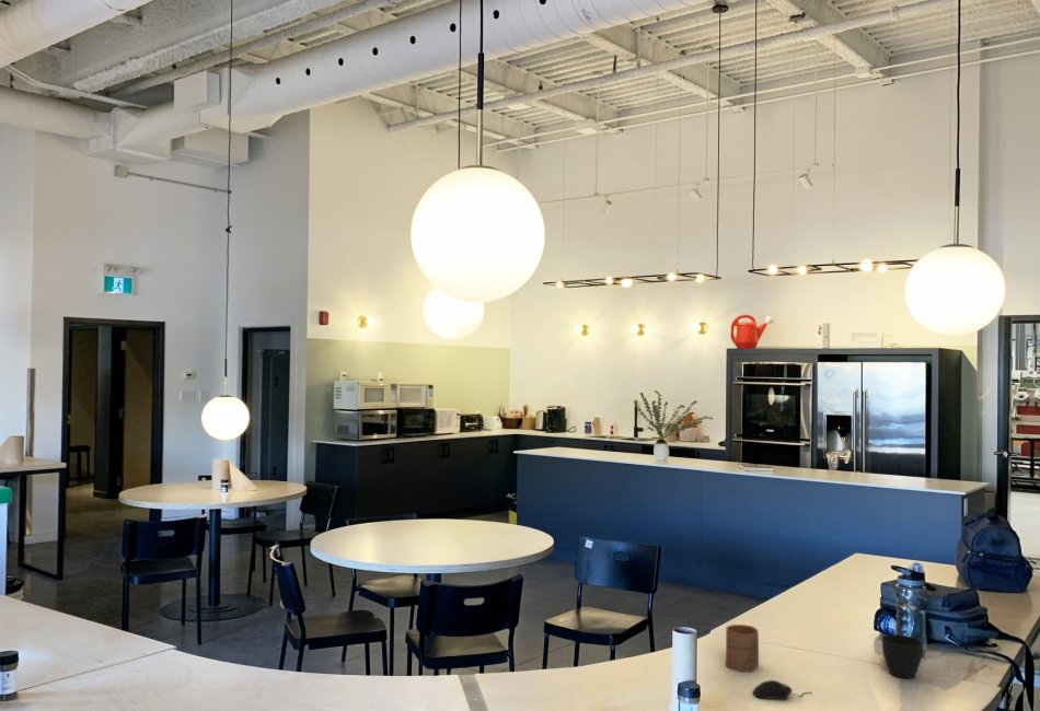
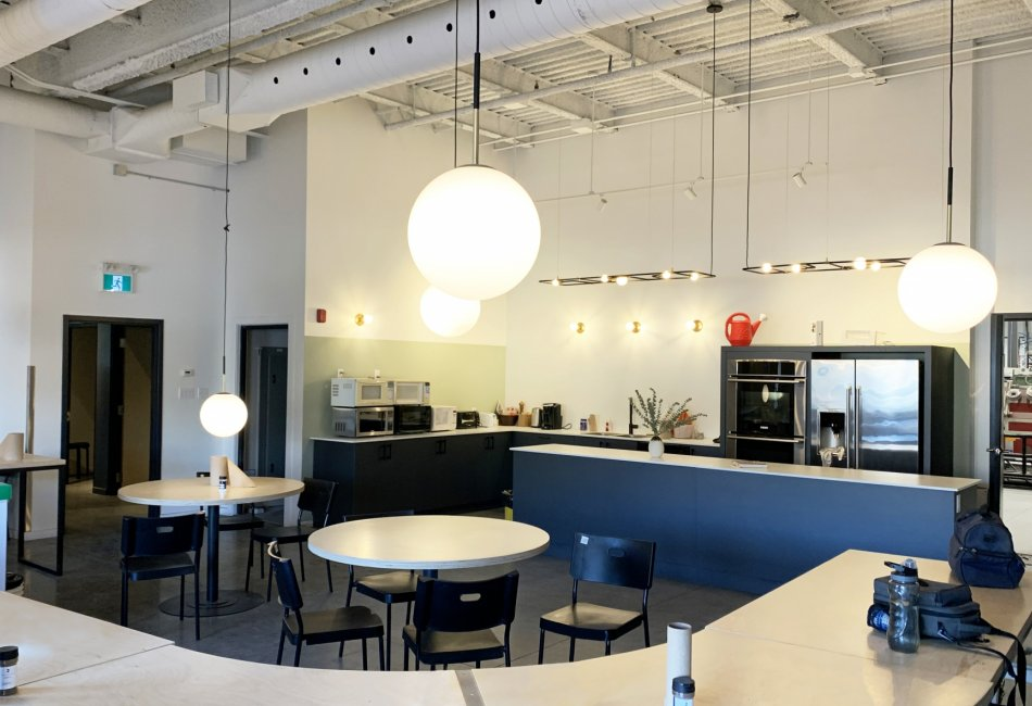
- computer mouse [752,679,811,701]
- cup [725,623,760,674]
- cup [881,633,924,679]
